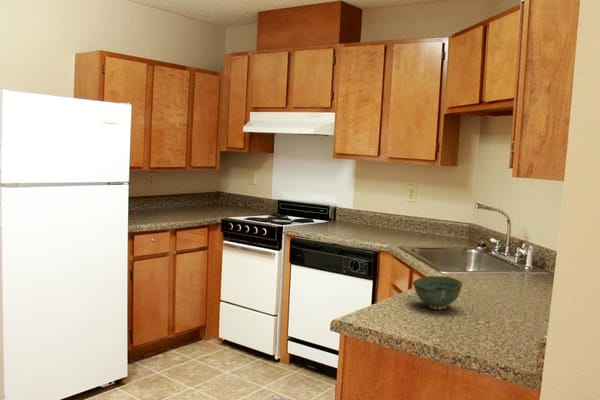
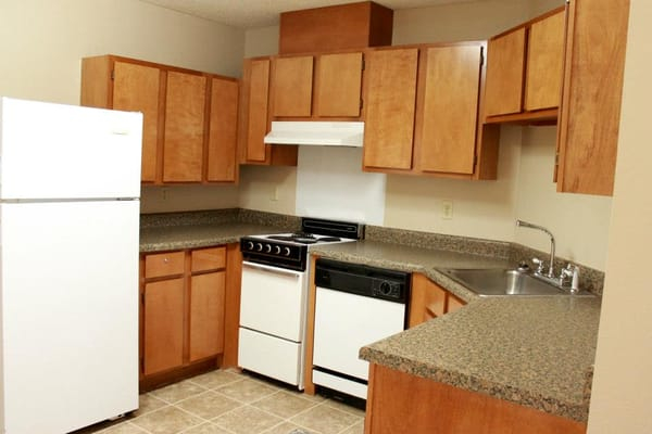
- bowl [412,275,463,310]
